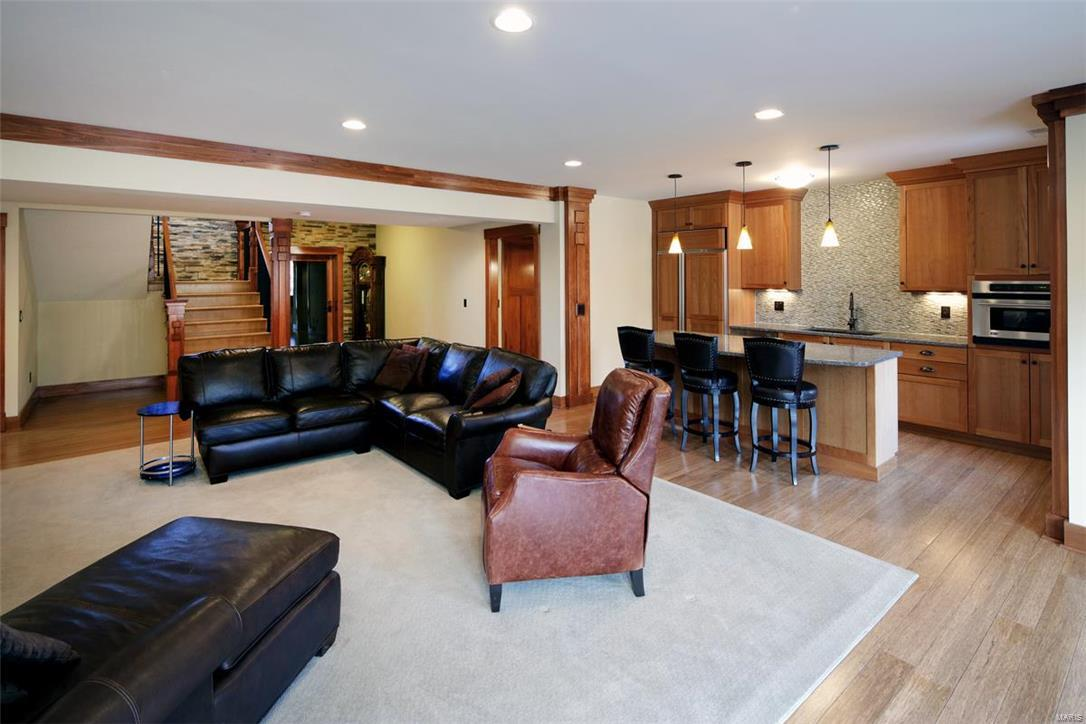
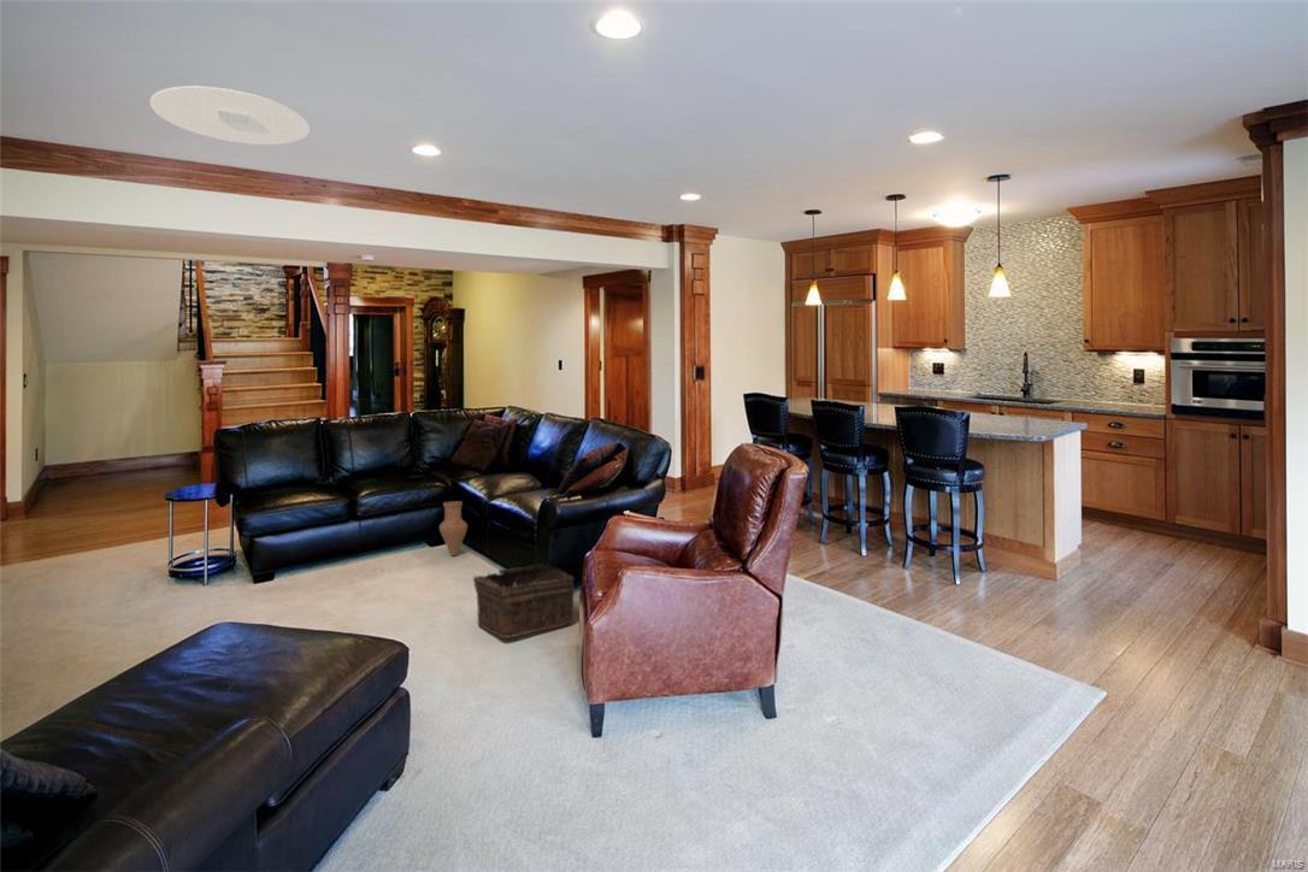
+ ceiling light [149,86,311,146]
+ vase [438,500,469,556]
+ basket [472,562,576,640]
